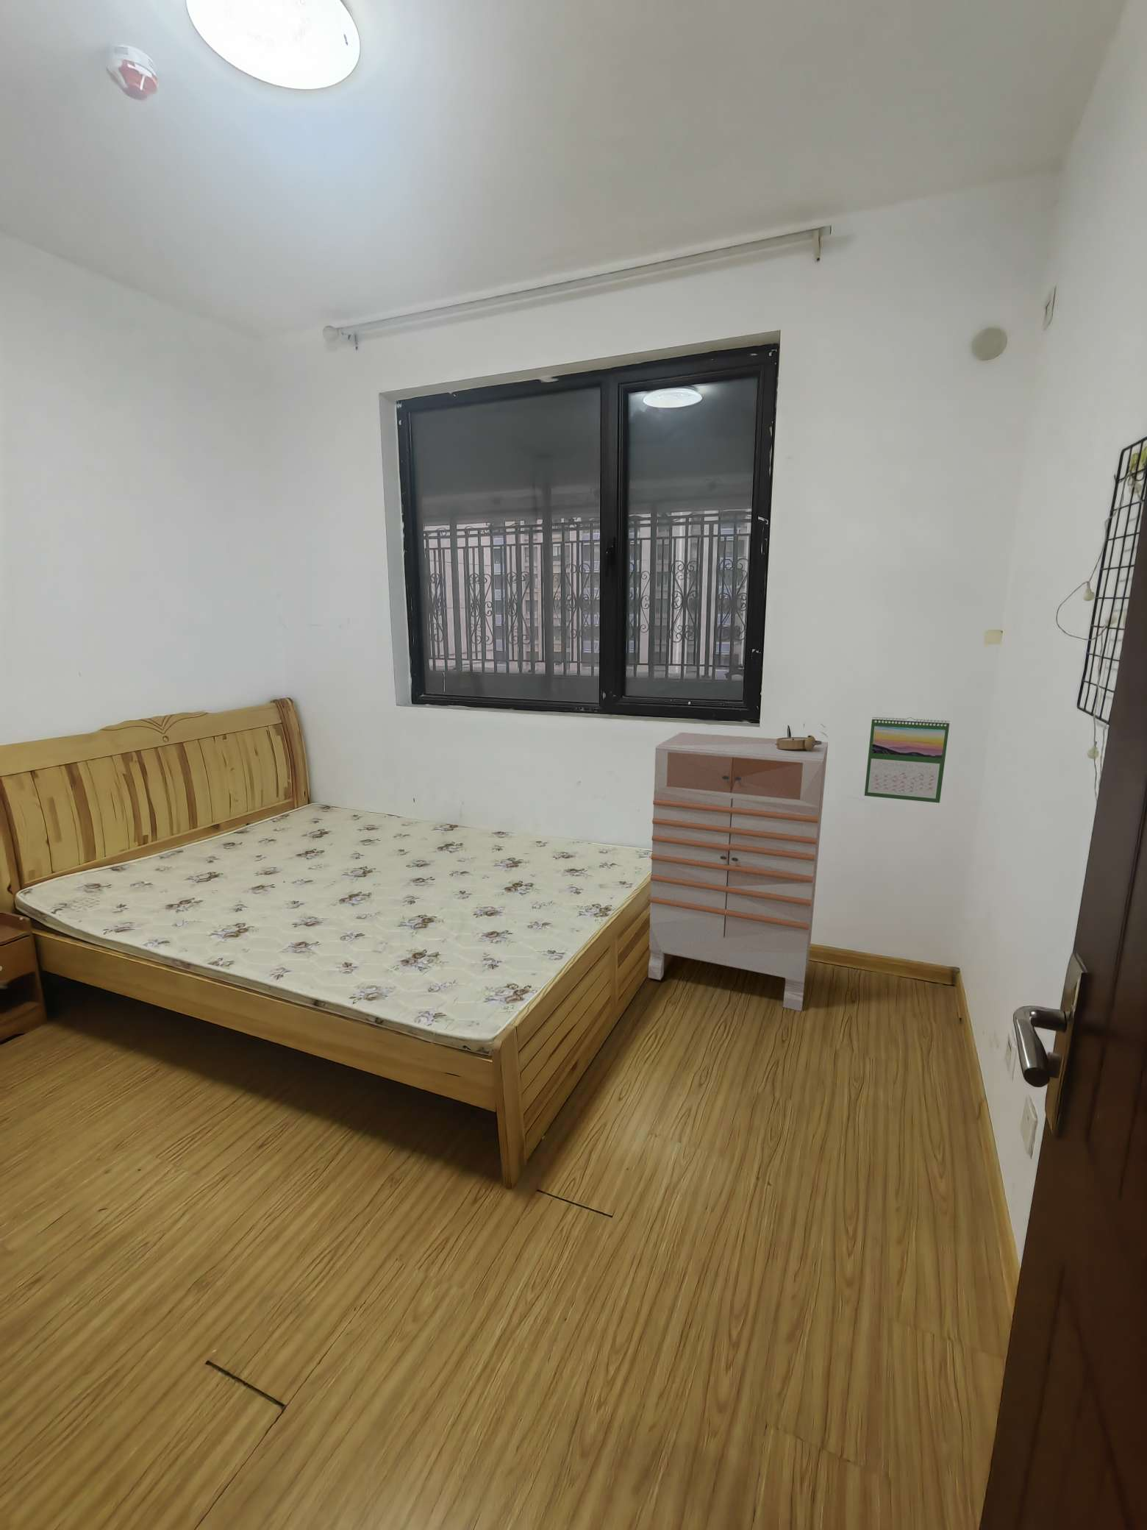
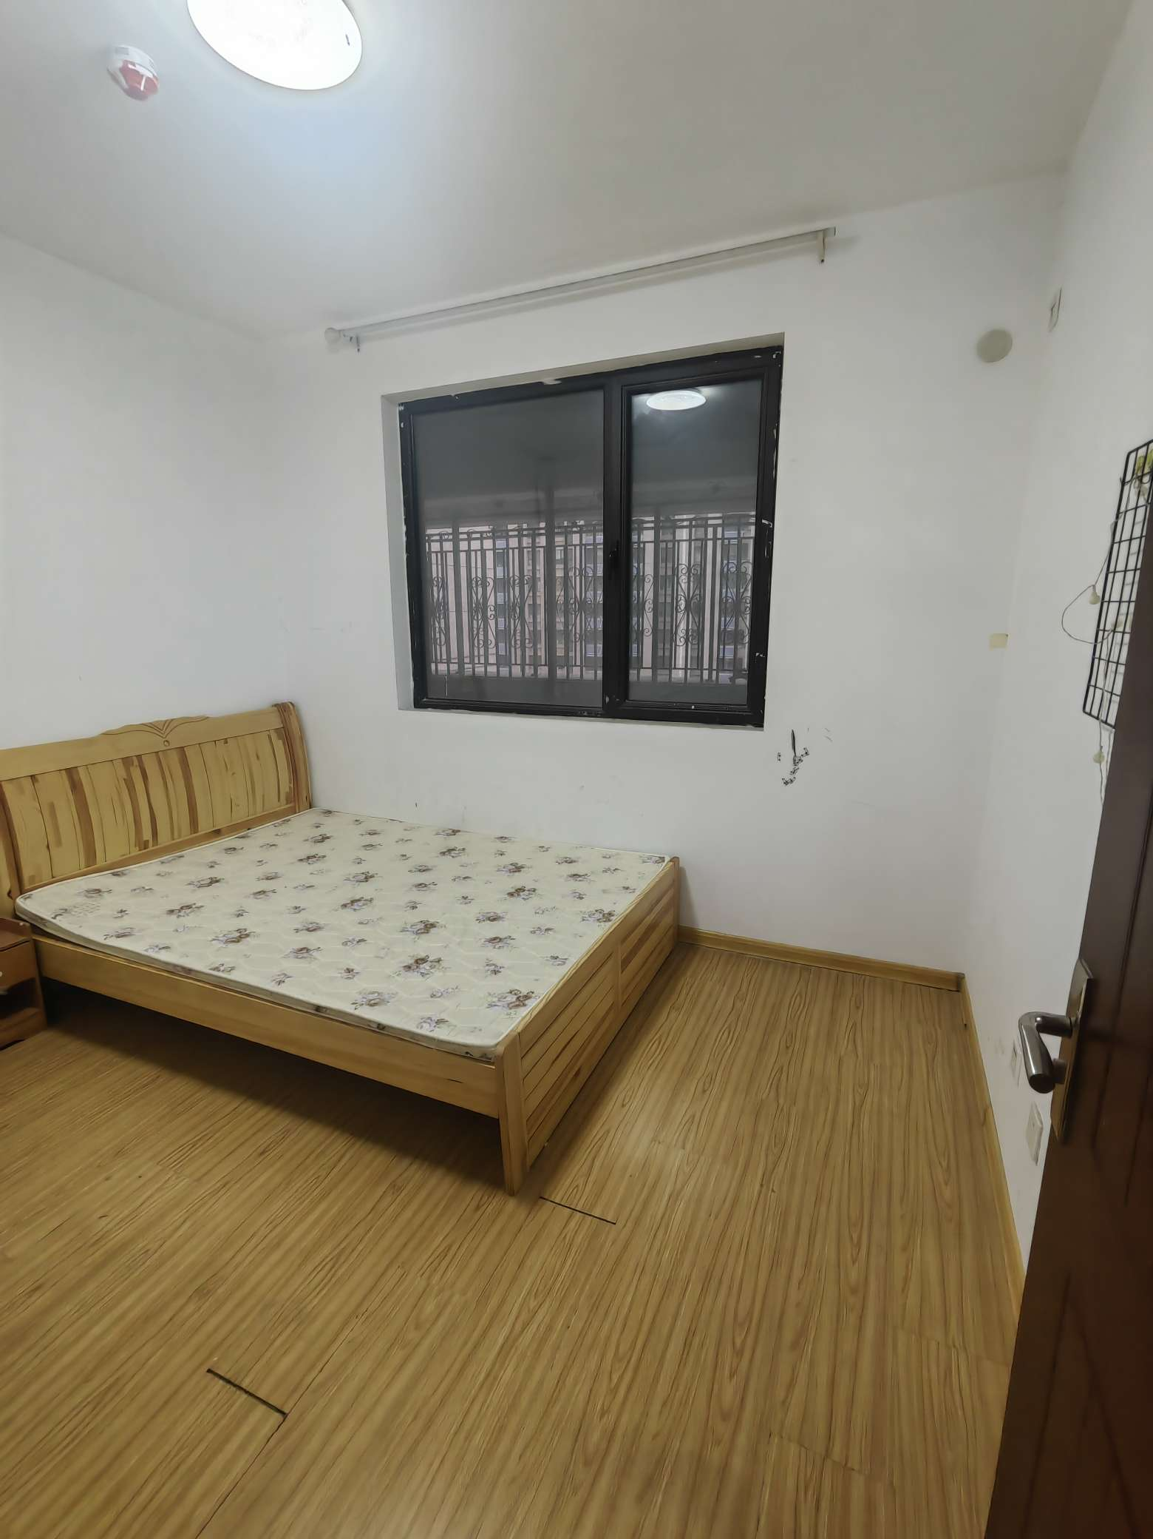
- dresser [648,732,829,1012]
- calendar [864,717,951,804]
- alarm clock [775,735,822,751]
